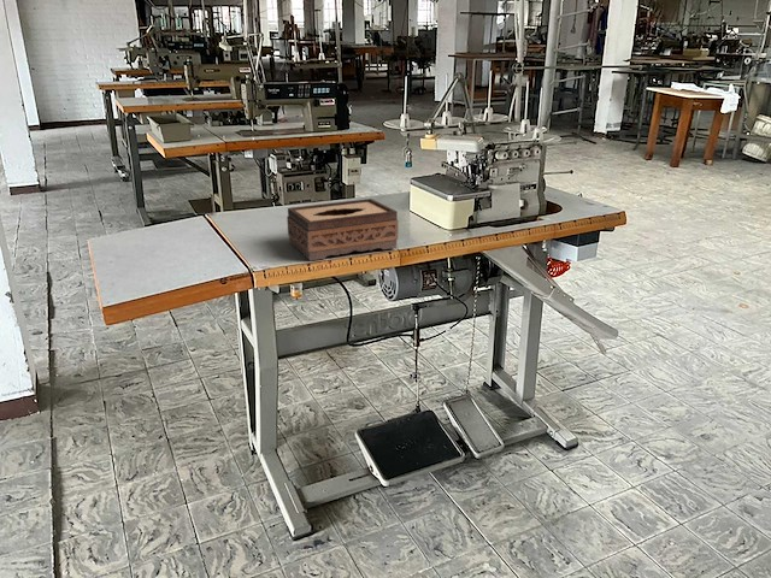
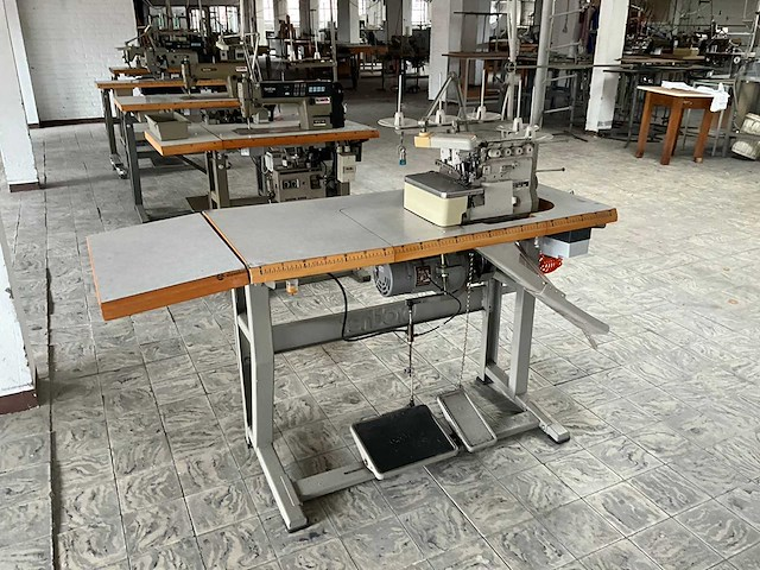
- tissue box [286,197,400,261]
